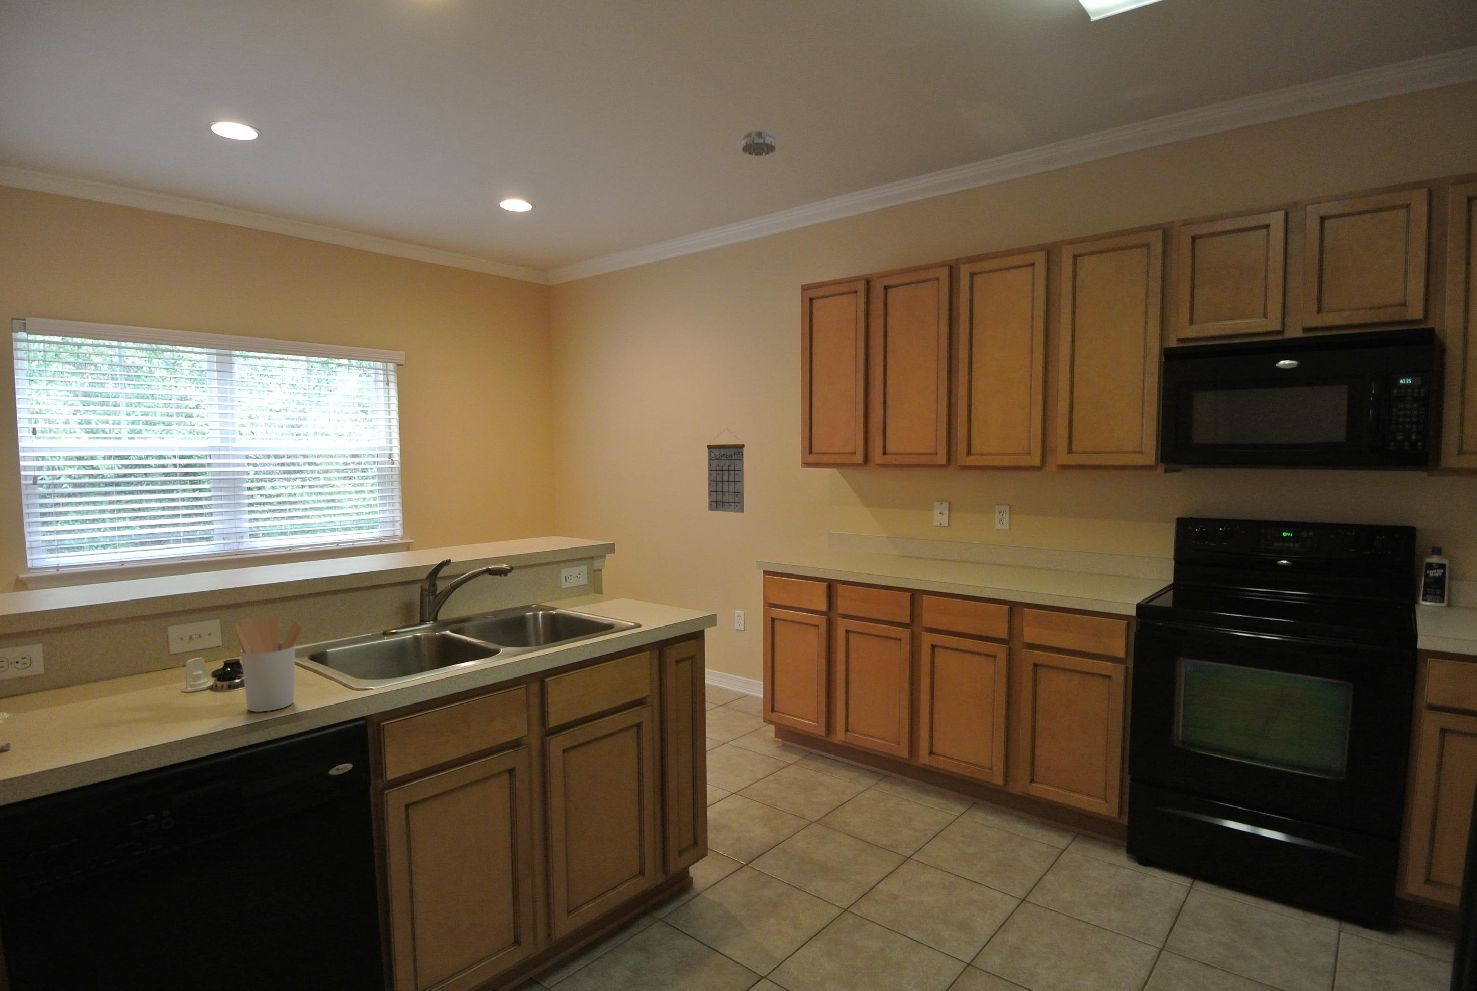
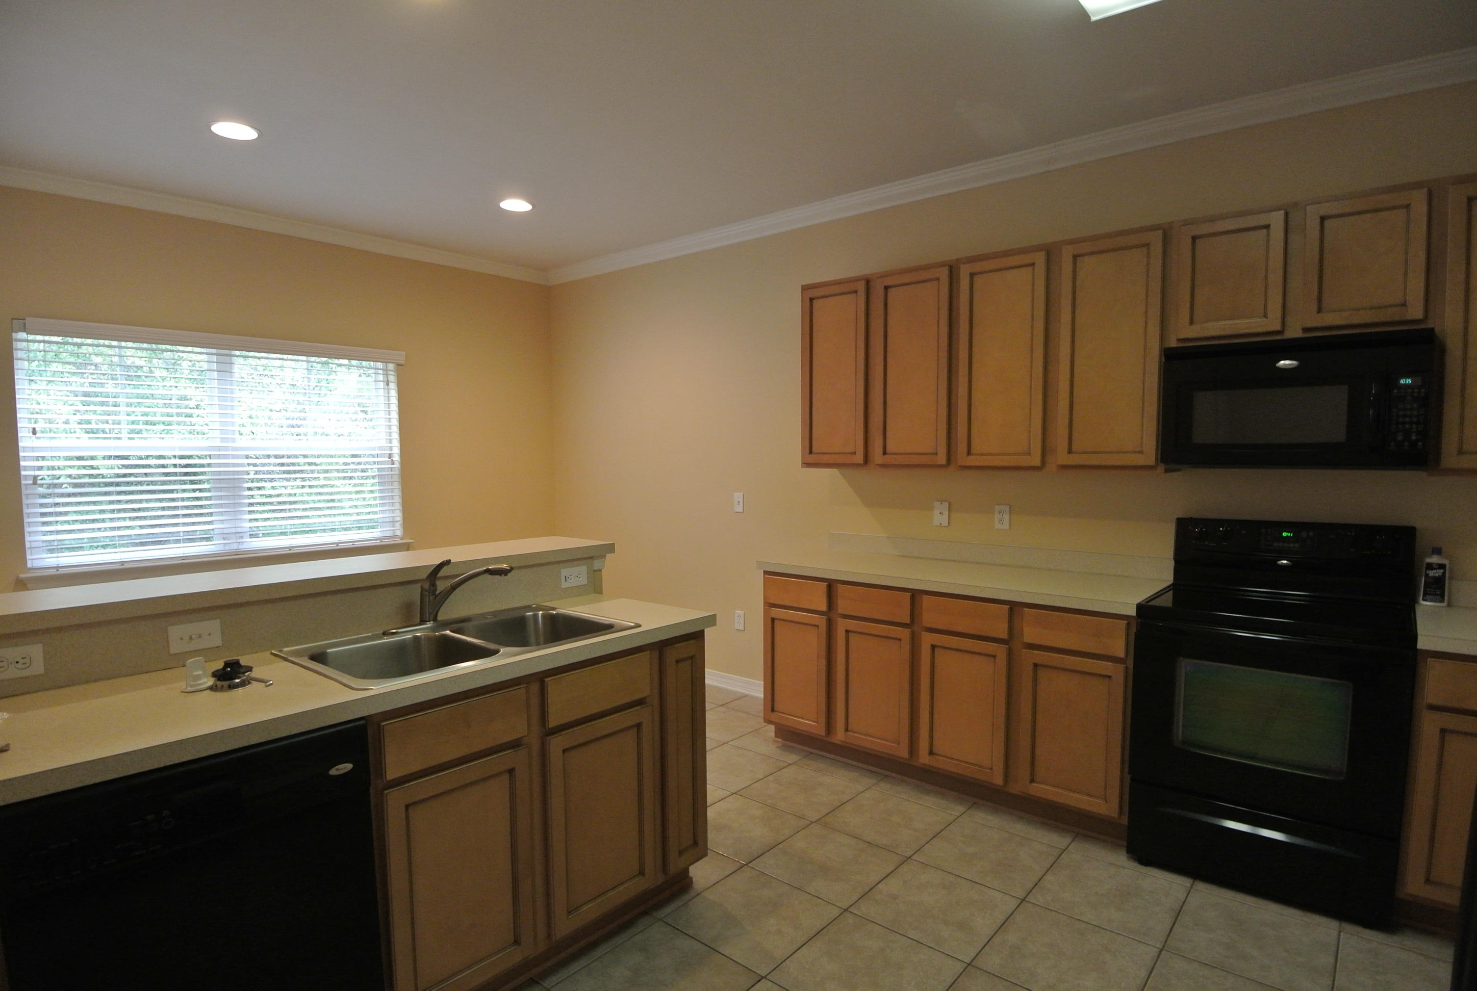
- calendar [706,429,745,513]
- smoke detector [741,129,777,156]
- utensil holder [235,615,304,712]
